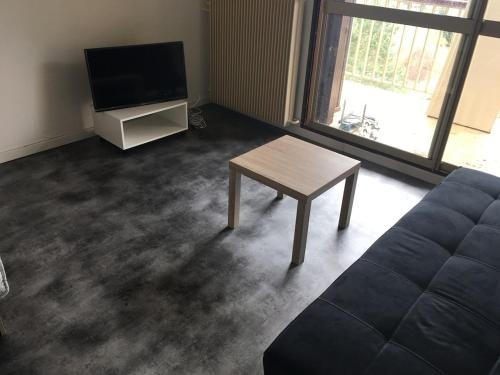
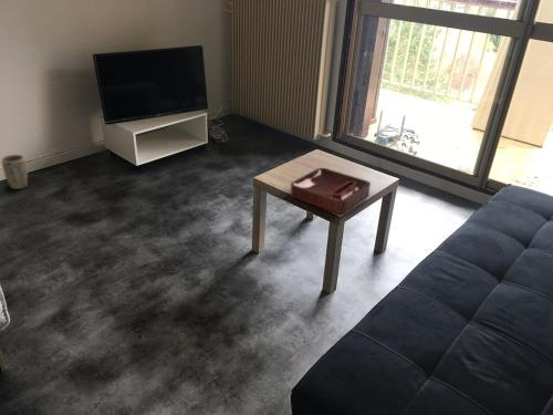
+ plant pot [0,154,29,190]
+ decorative tray [290,167,372,215]
